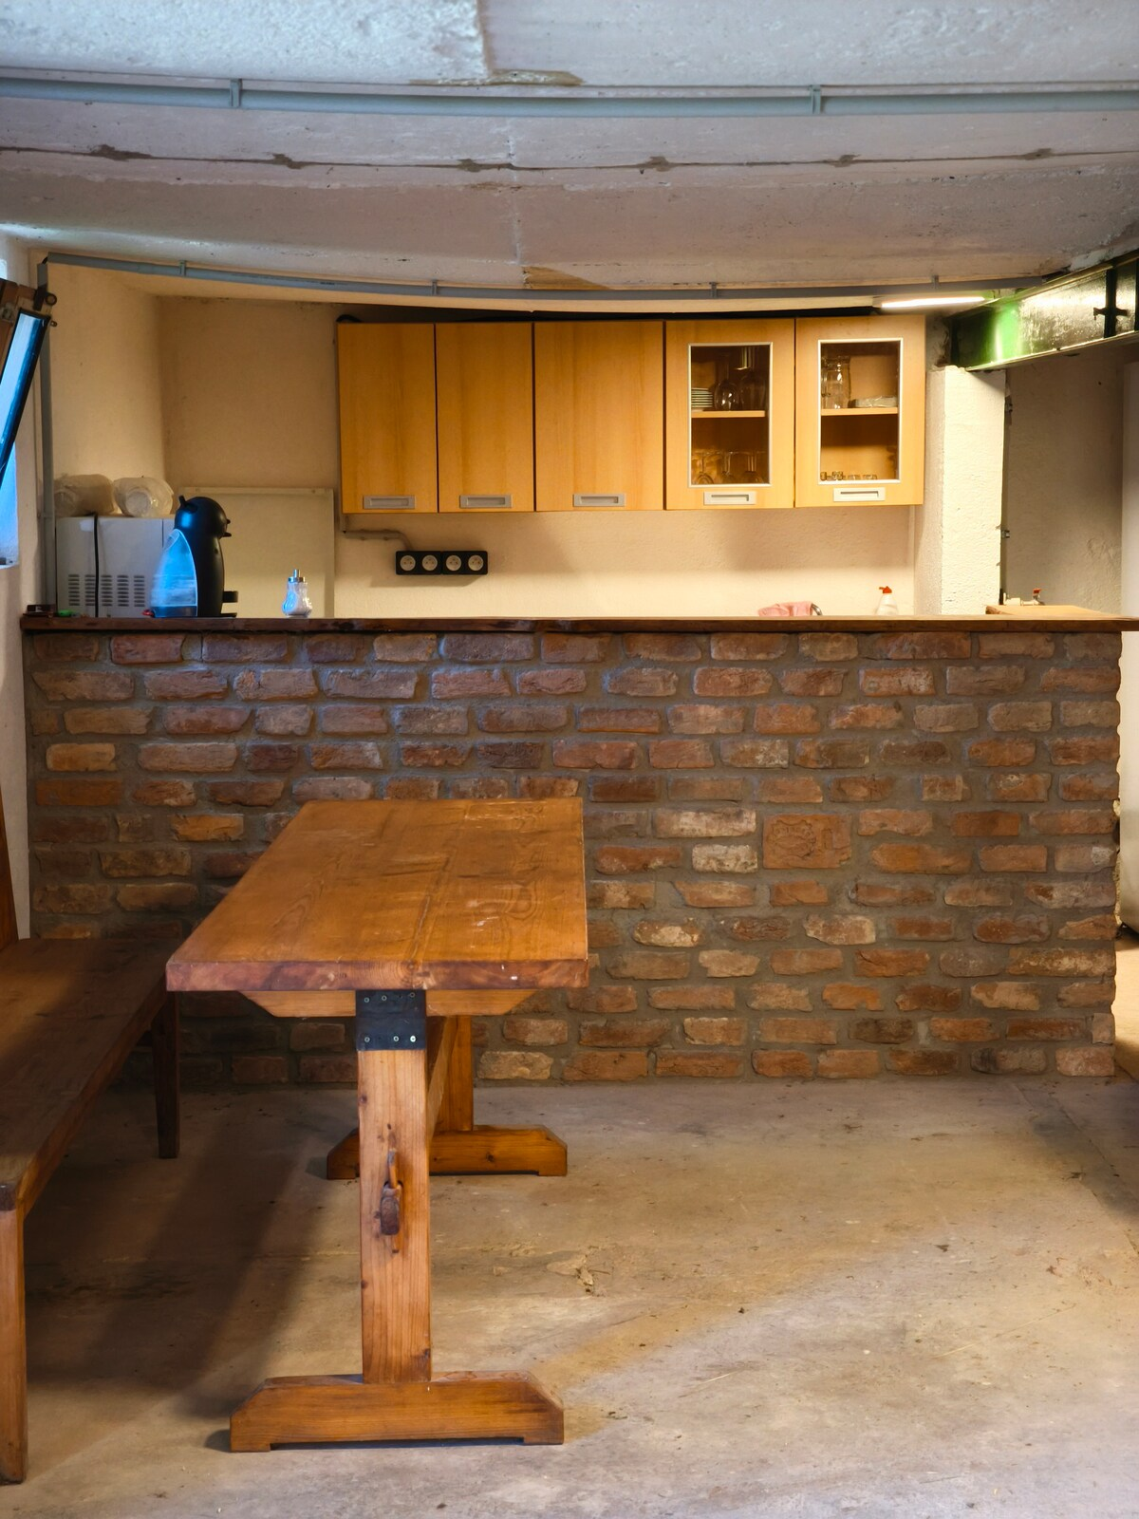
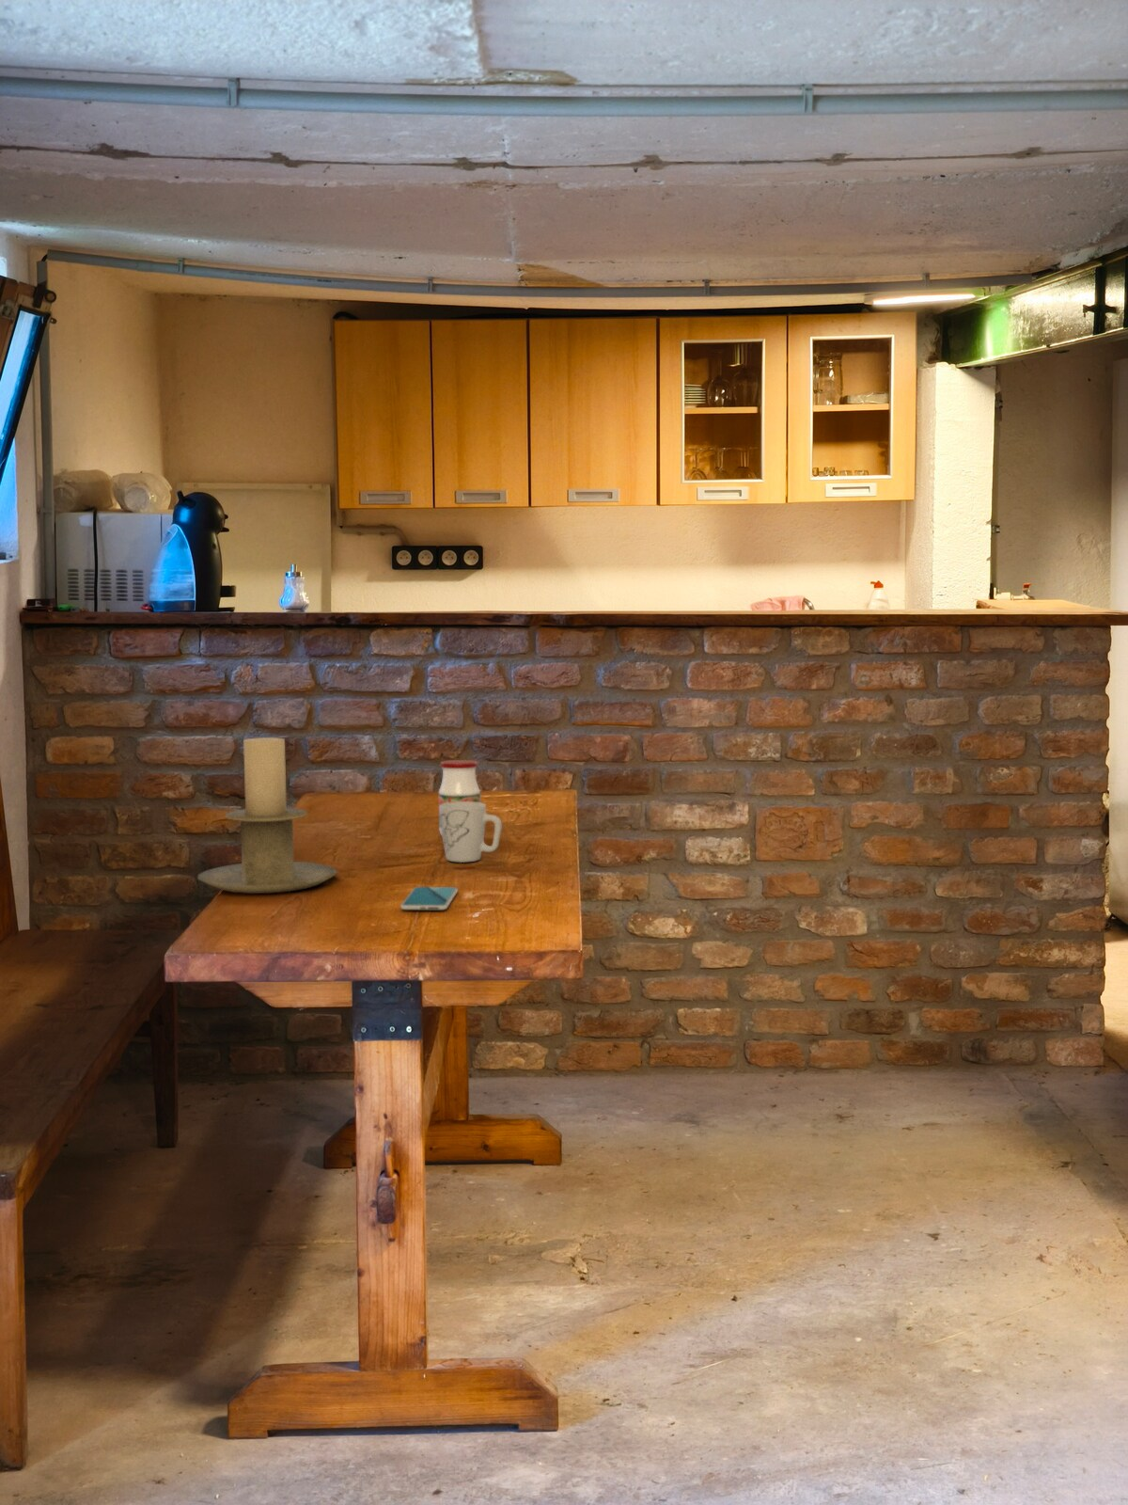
+ candle holder [197,737,339,895]
+ mug [440,801,502,864]
+ smartphone [399,886,459,910]
+ jar [438,760,481,835]
